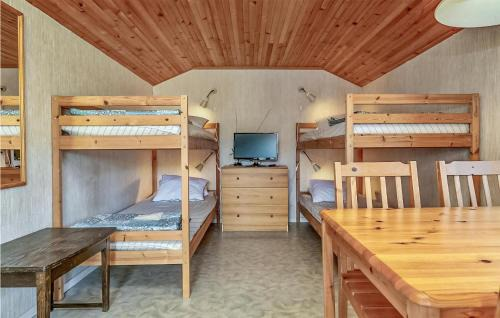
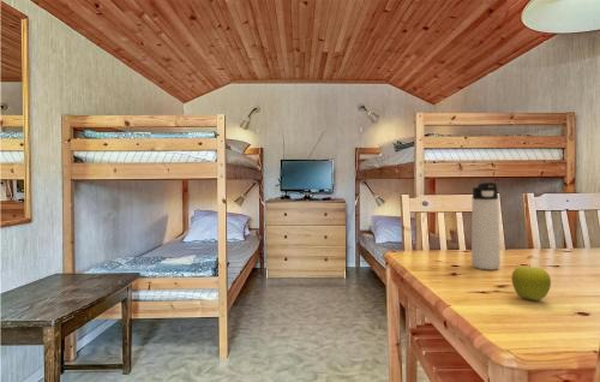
+ fruit [511,264,552,302]
+ thermos bottle [470,181,502,270]
